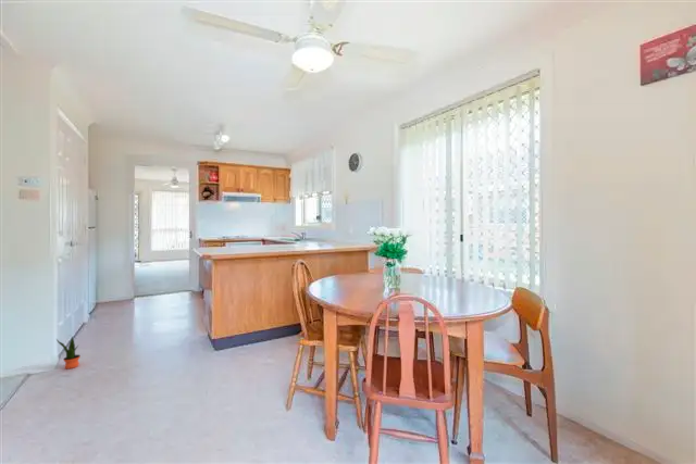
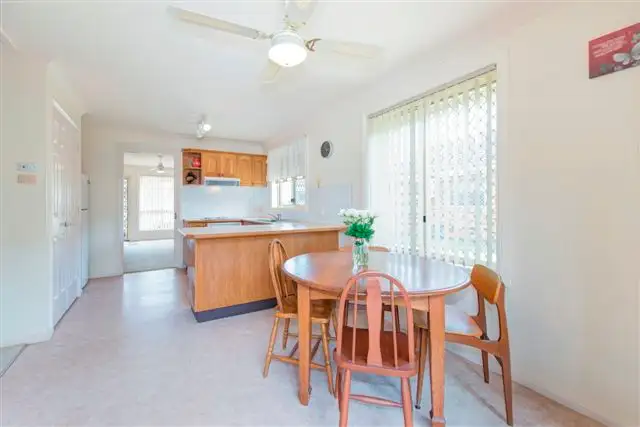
- potted plant [55,336,82,371]
